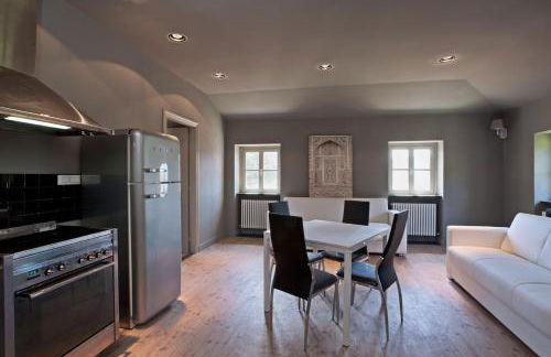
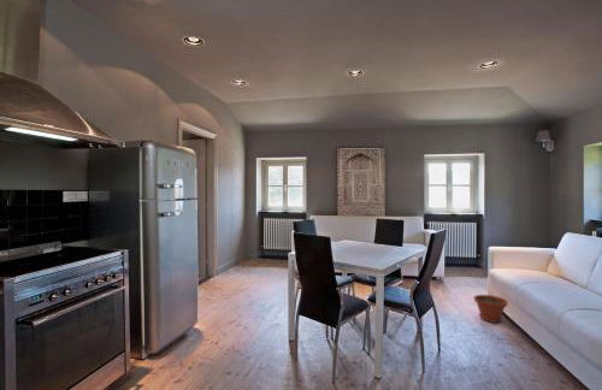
+ plant pot [473,294,509,324]
